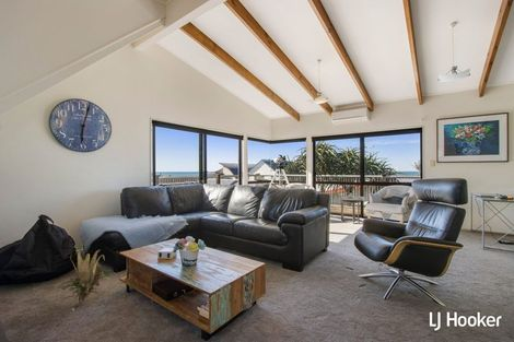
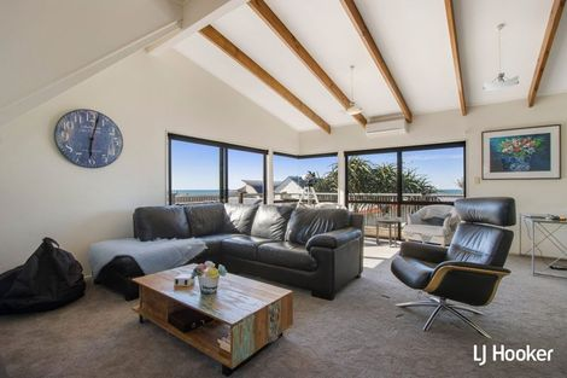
- decorative plant [56,241,110,307]
